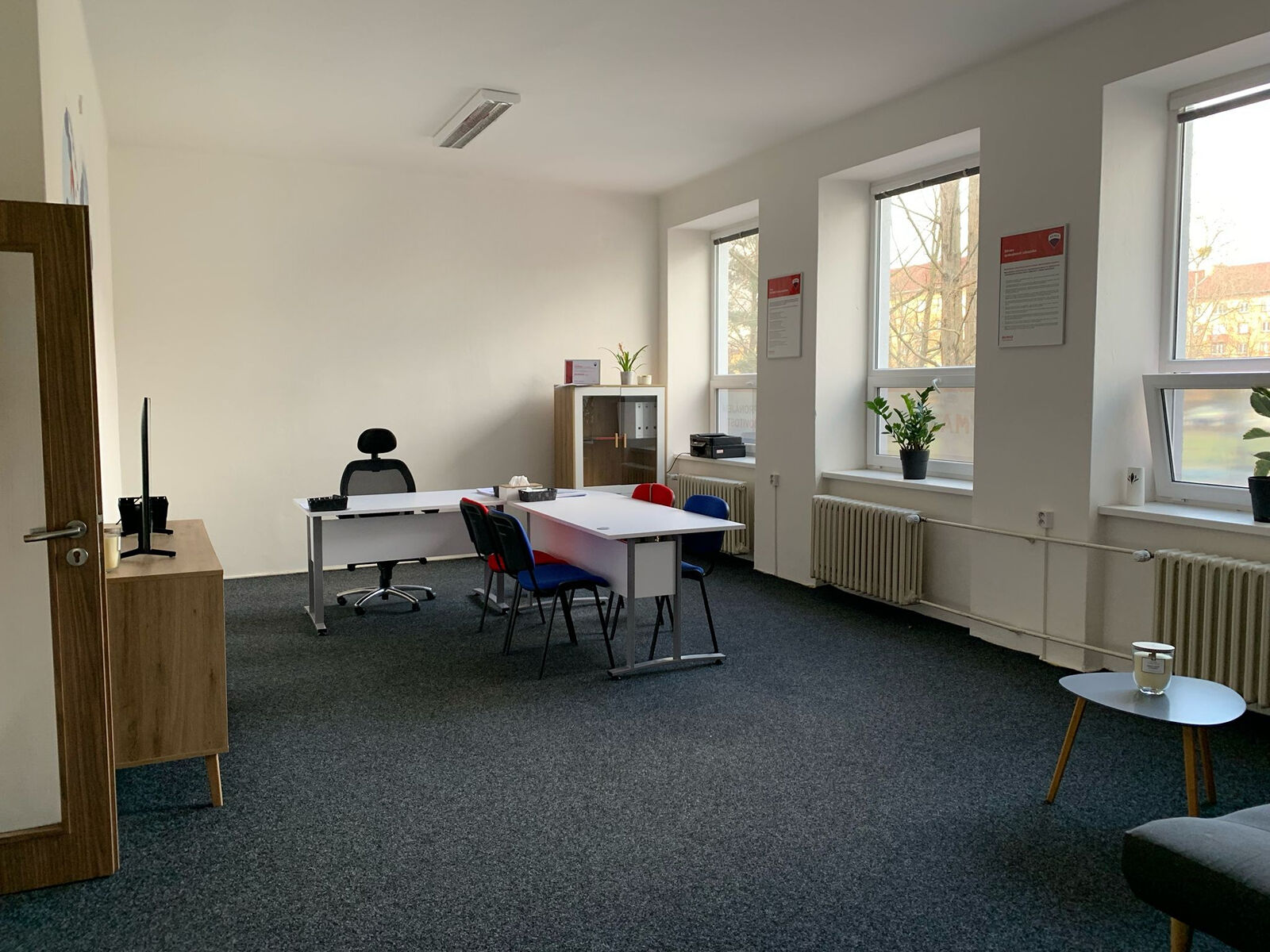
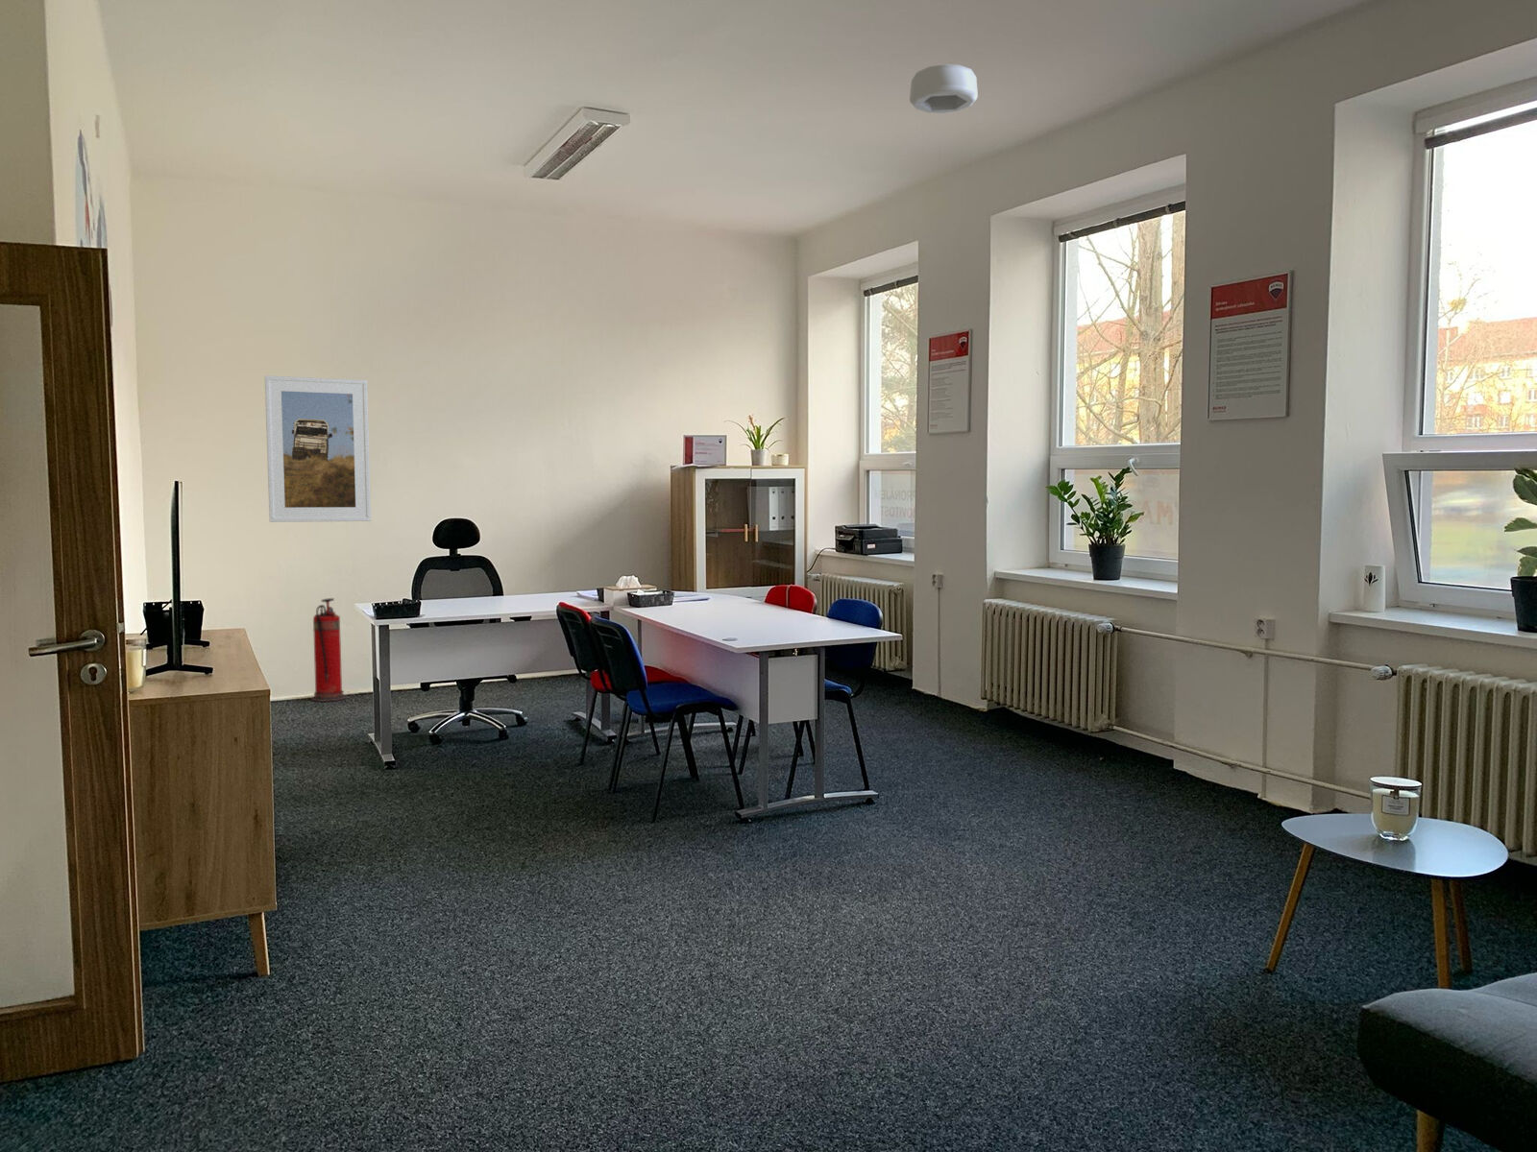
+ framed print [264,374,372,523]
+ ceiling light [909,63,979,114]
+ fire extinguisher [310,597,347,703]
